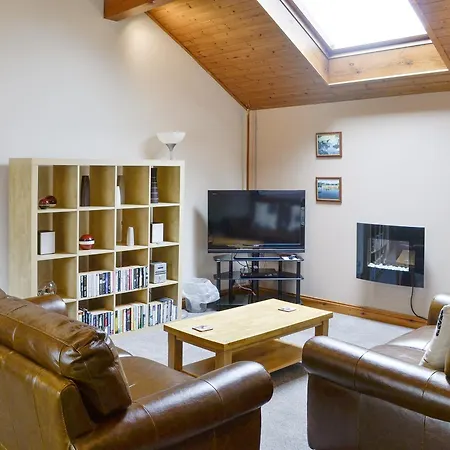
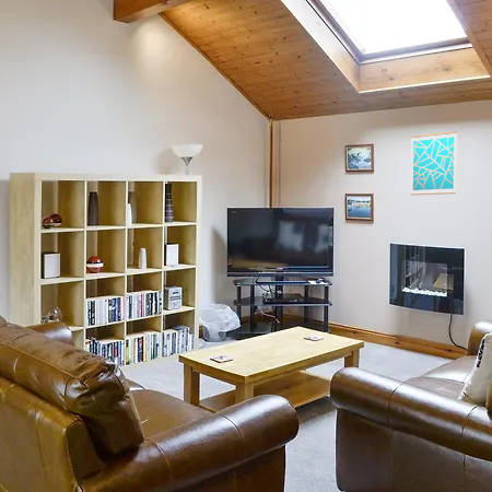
+ wall art [410,130,458,196]
